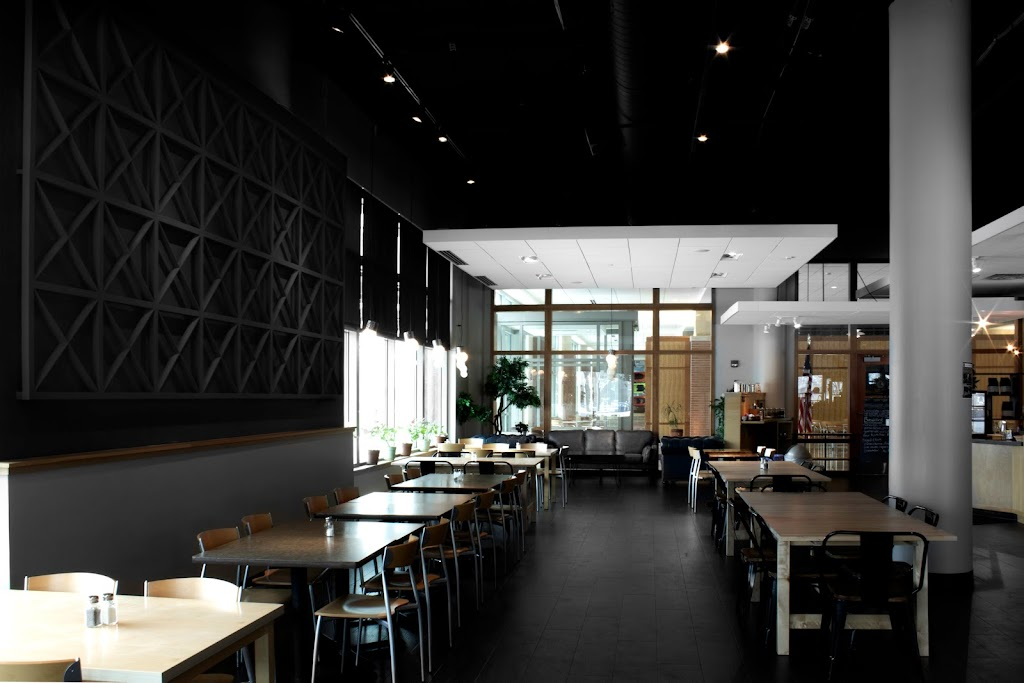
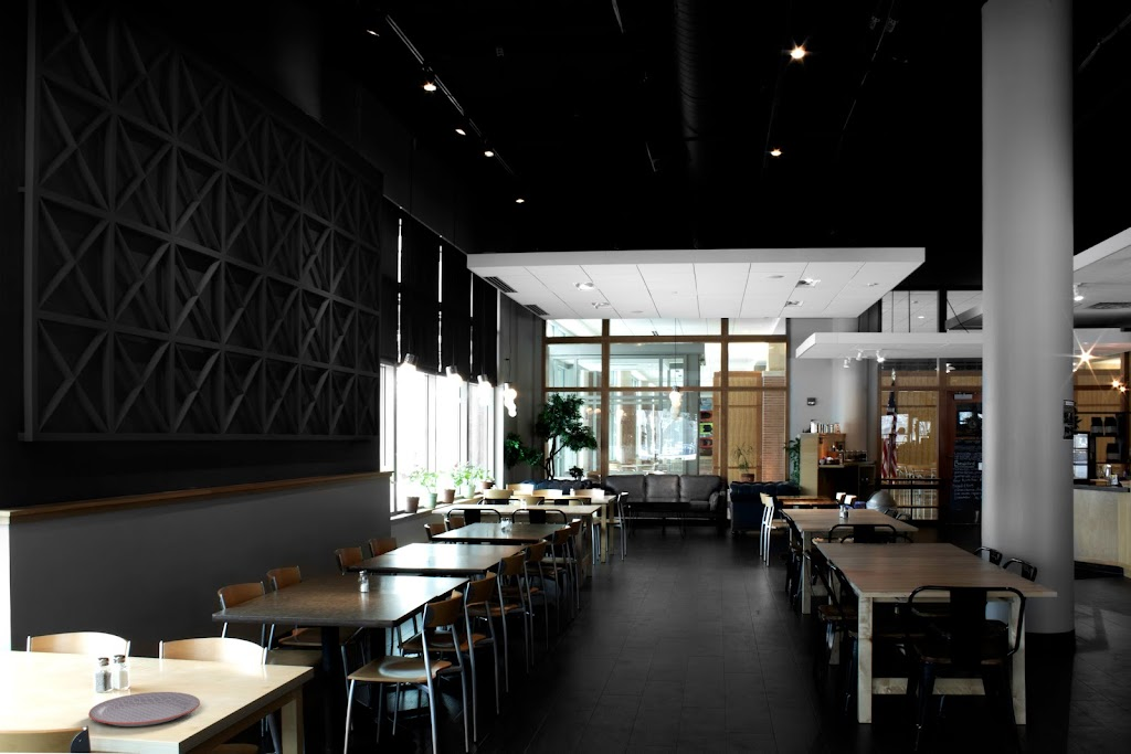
+ plate [87,691,201,728]
